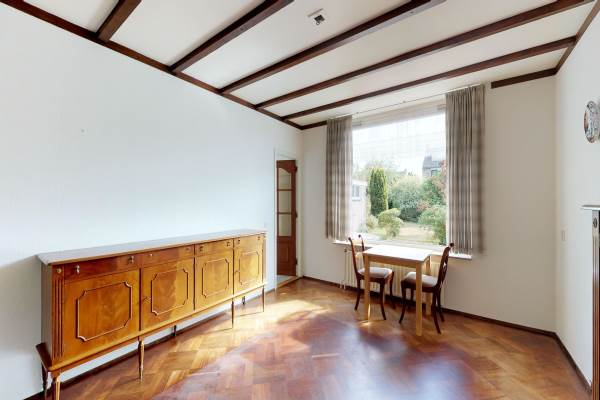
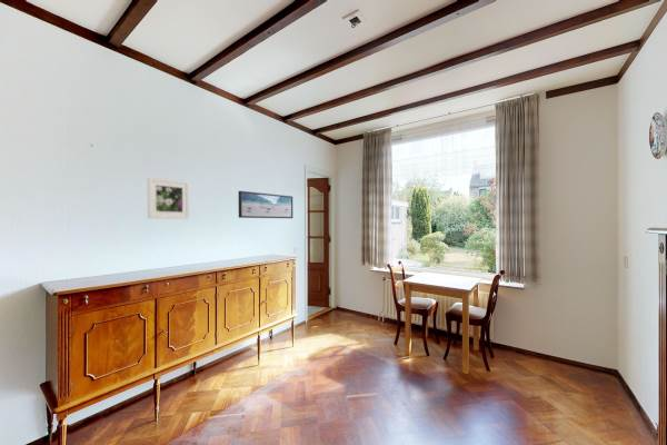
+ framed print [147,177,190,220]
+ wall art [238,190,293,219]
